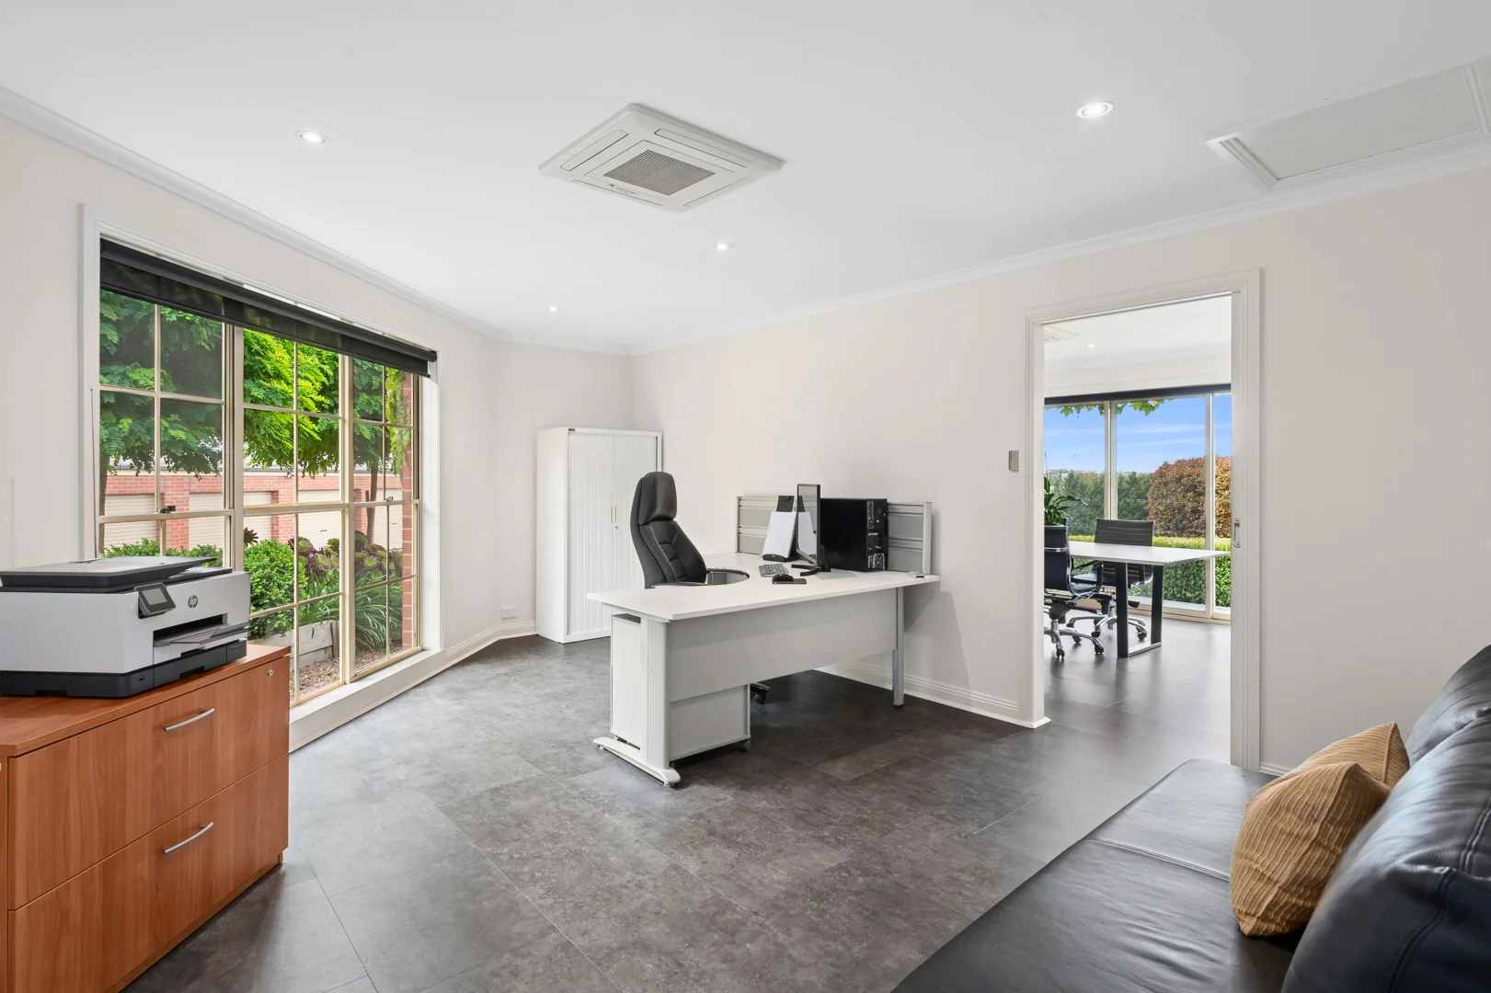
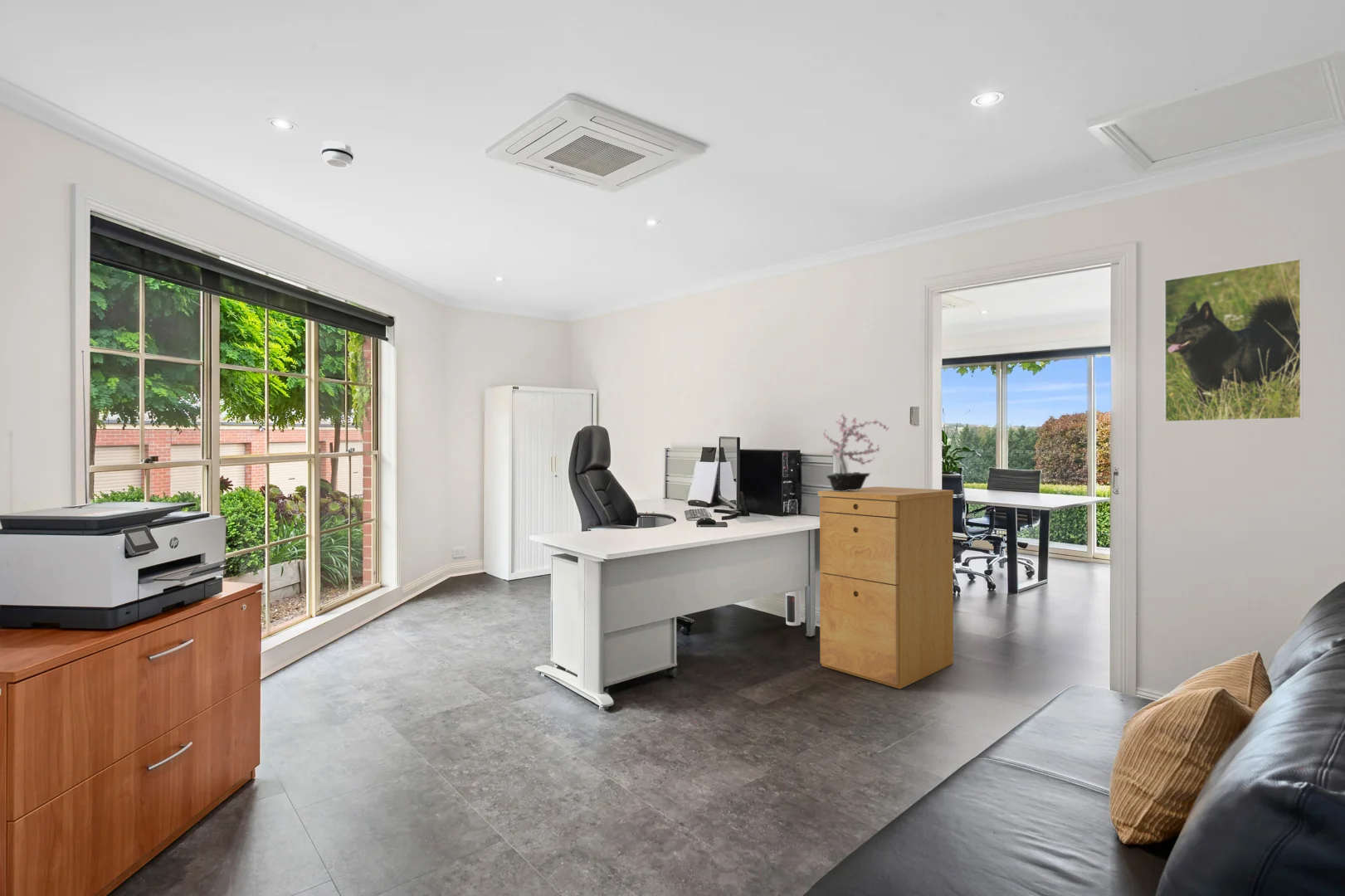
+ filing cabinet [817,486,954,689]
+ speaker [785,590,802,626]
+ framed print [1163,258,1304,423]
+ smoke detector [320,140,354,168]
+ potted plant [822,411,890,491]
